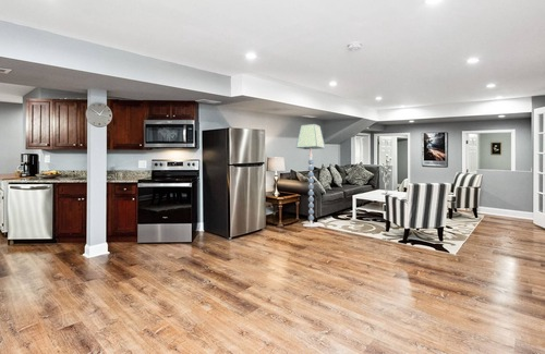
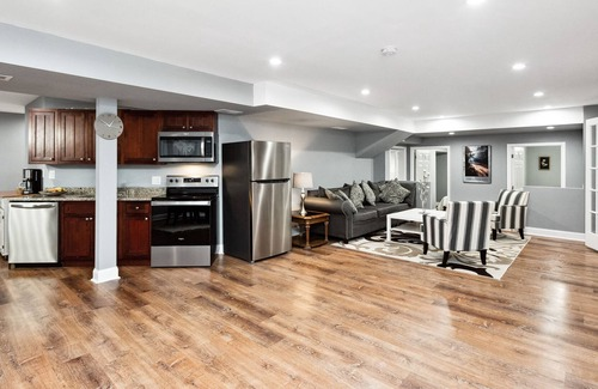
- floor lamp [295,123,326,228]
